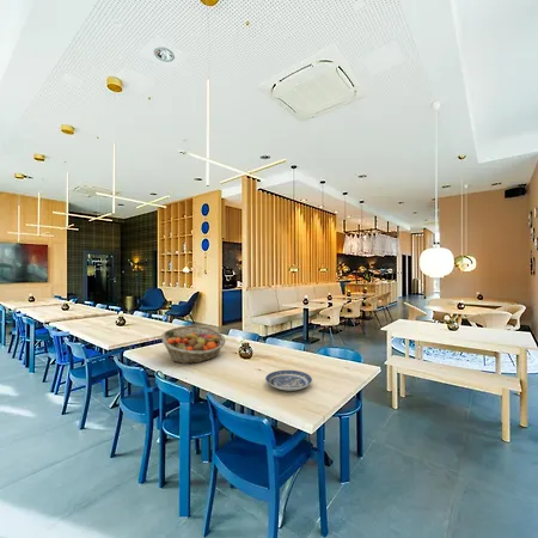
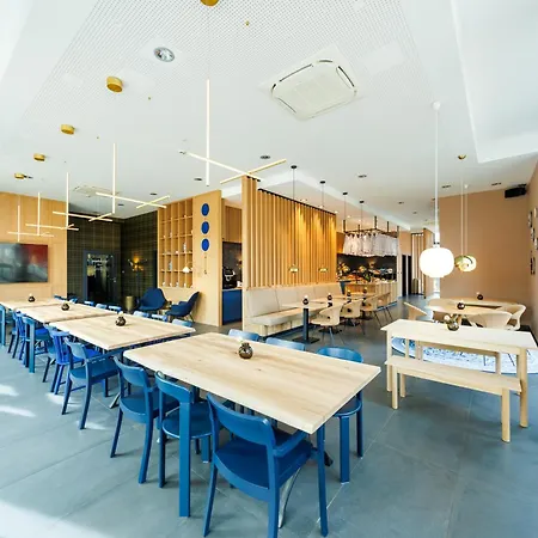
- plate [264,369,313,392]
- fruit basket [160,324,226,365]
